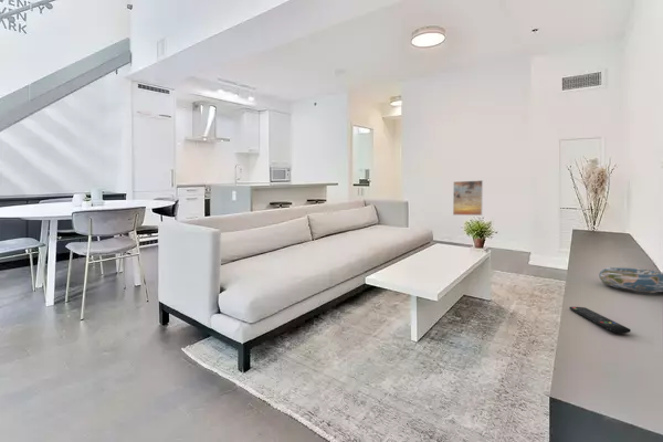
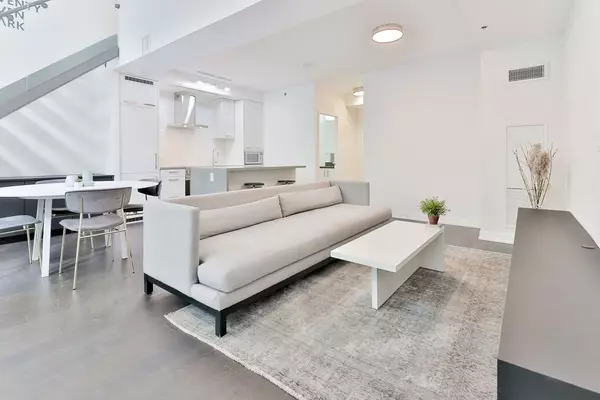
- decorative bowl [598,266,663,294]
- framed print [452,179,484,217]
- remote control [568,306,632,335]
